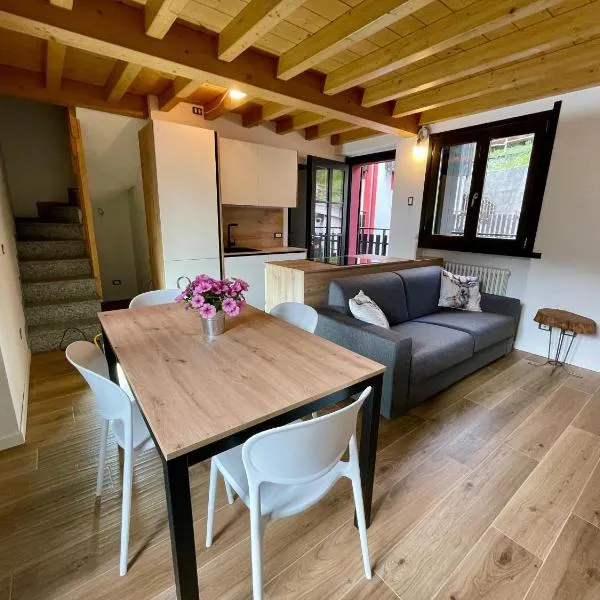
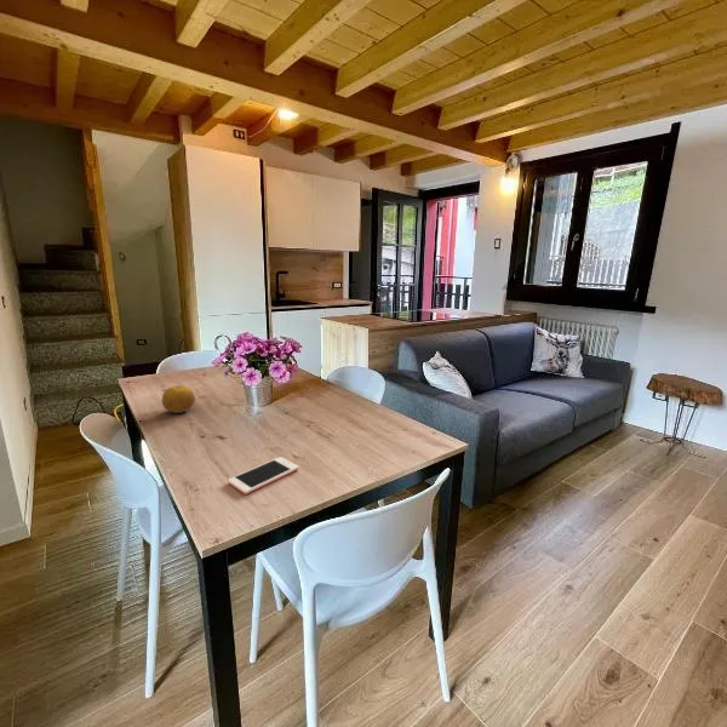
+ fruit [161,384,196,414]
+ cell phone [227,456,300,496]
